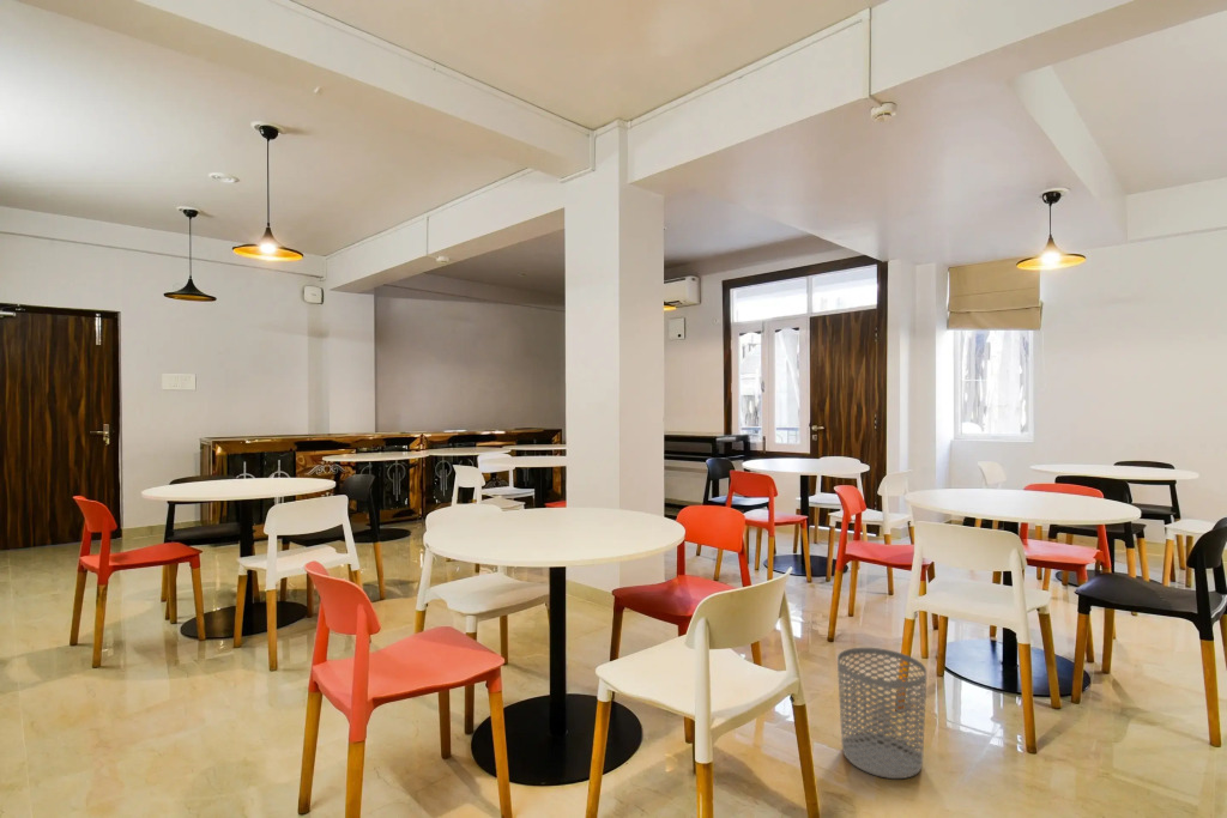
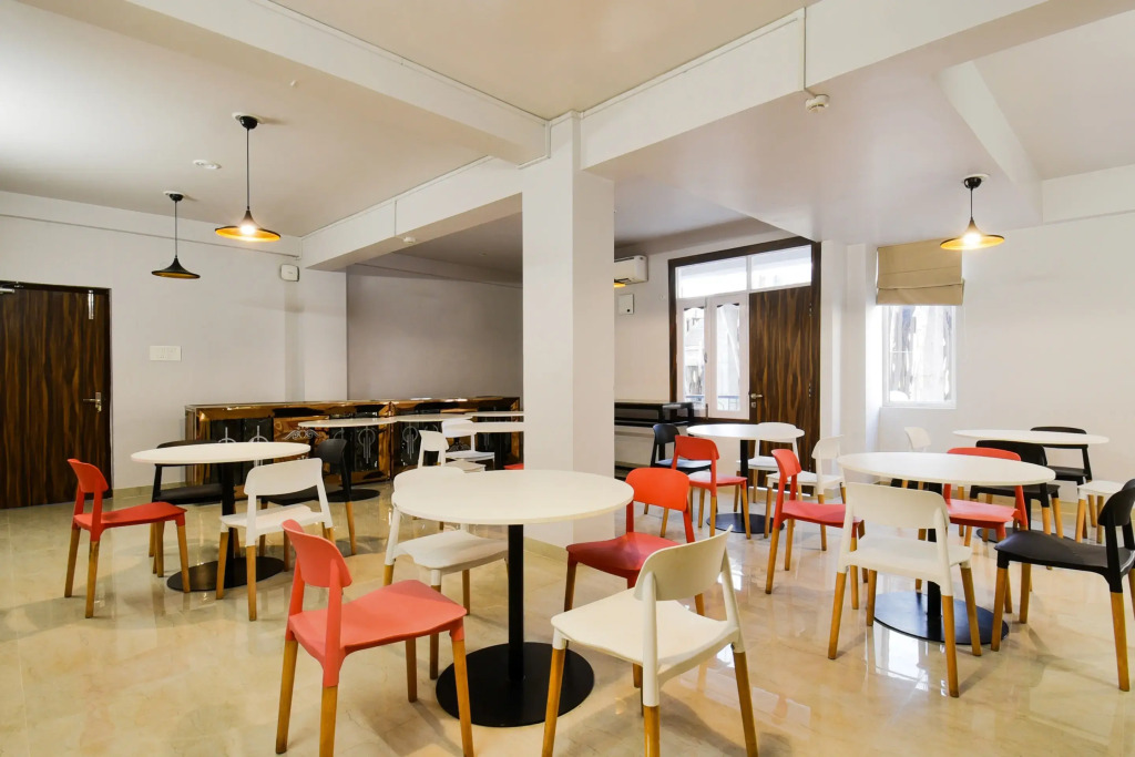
- waste bin [836,647,927,780]
